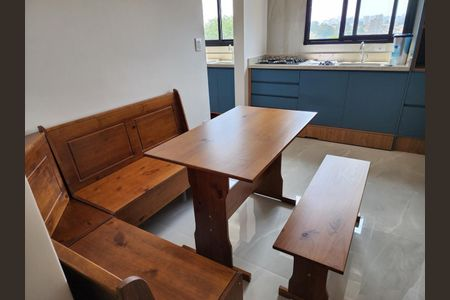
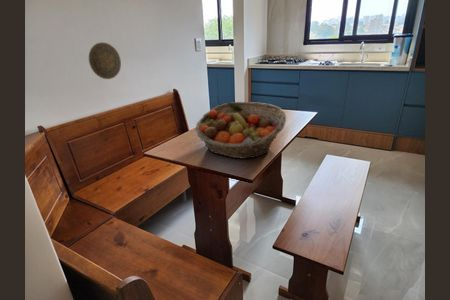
+ fruit basket [194,101,287,160]
+ decorative plate [88,41,122,80]
